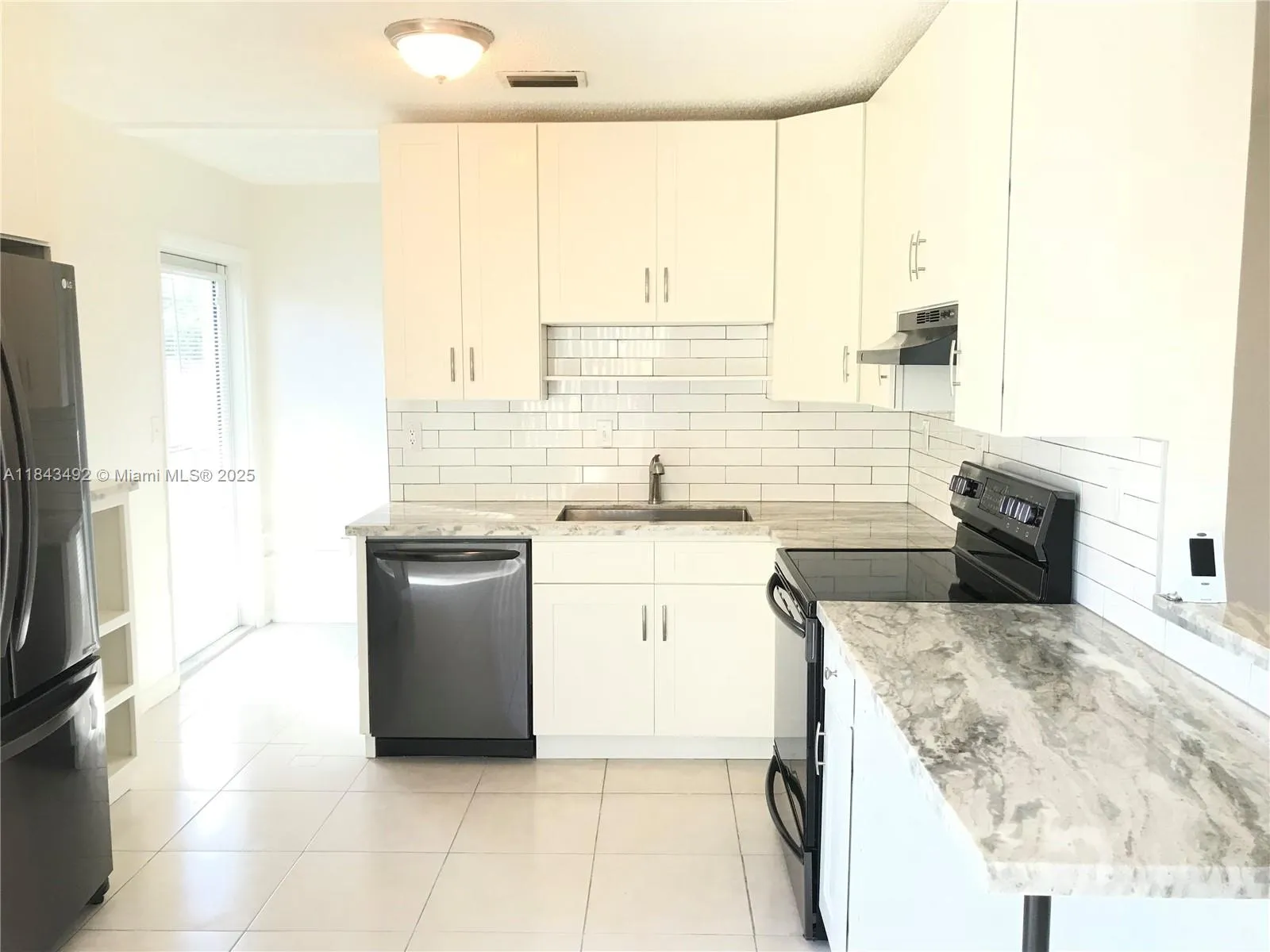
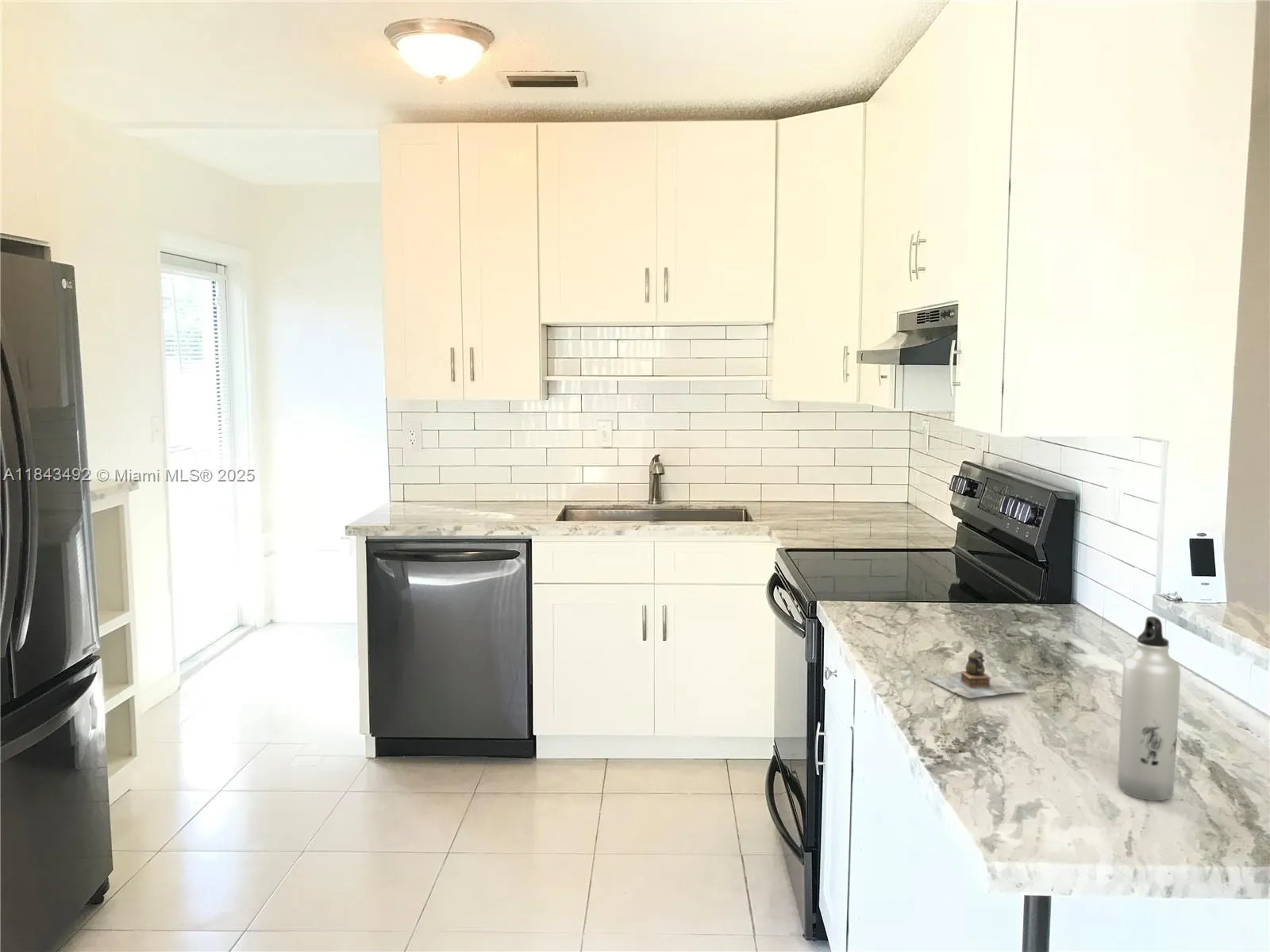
+ water bottle [1117,616,1181,801]
+ teapot [924,648,1028,699]
